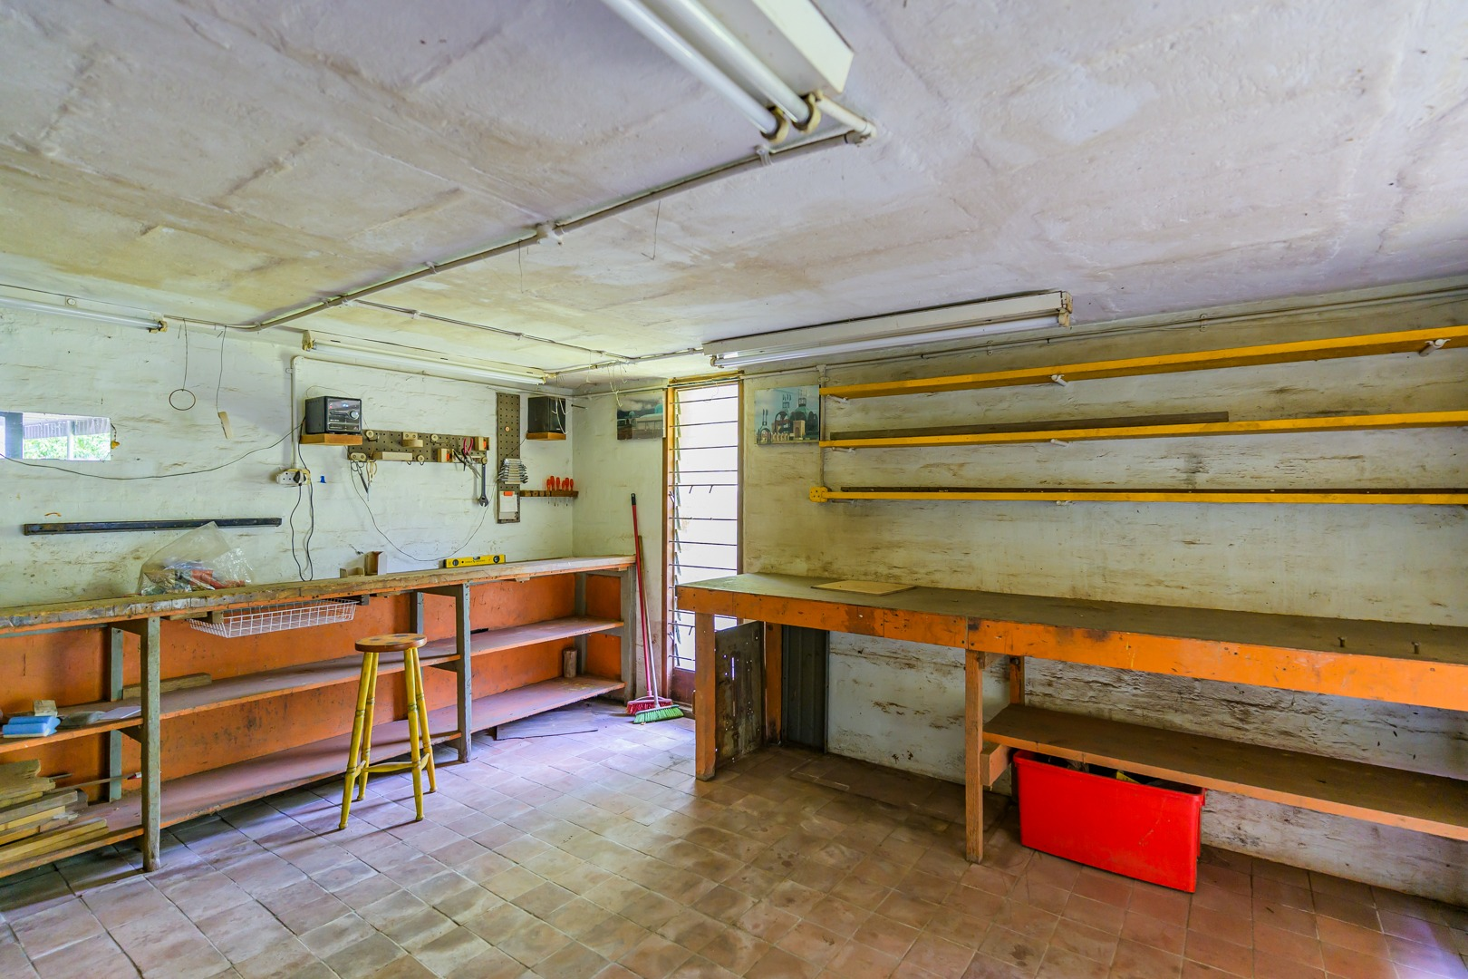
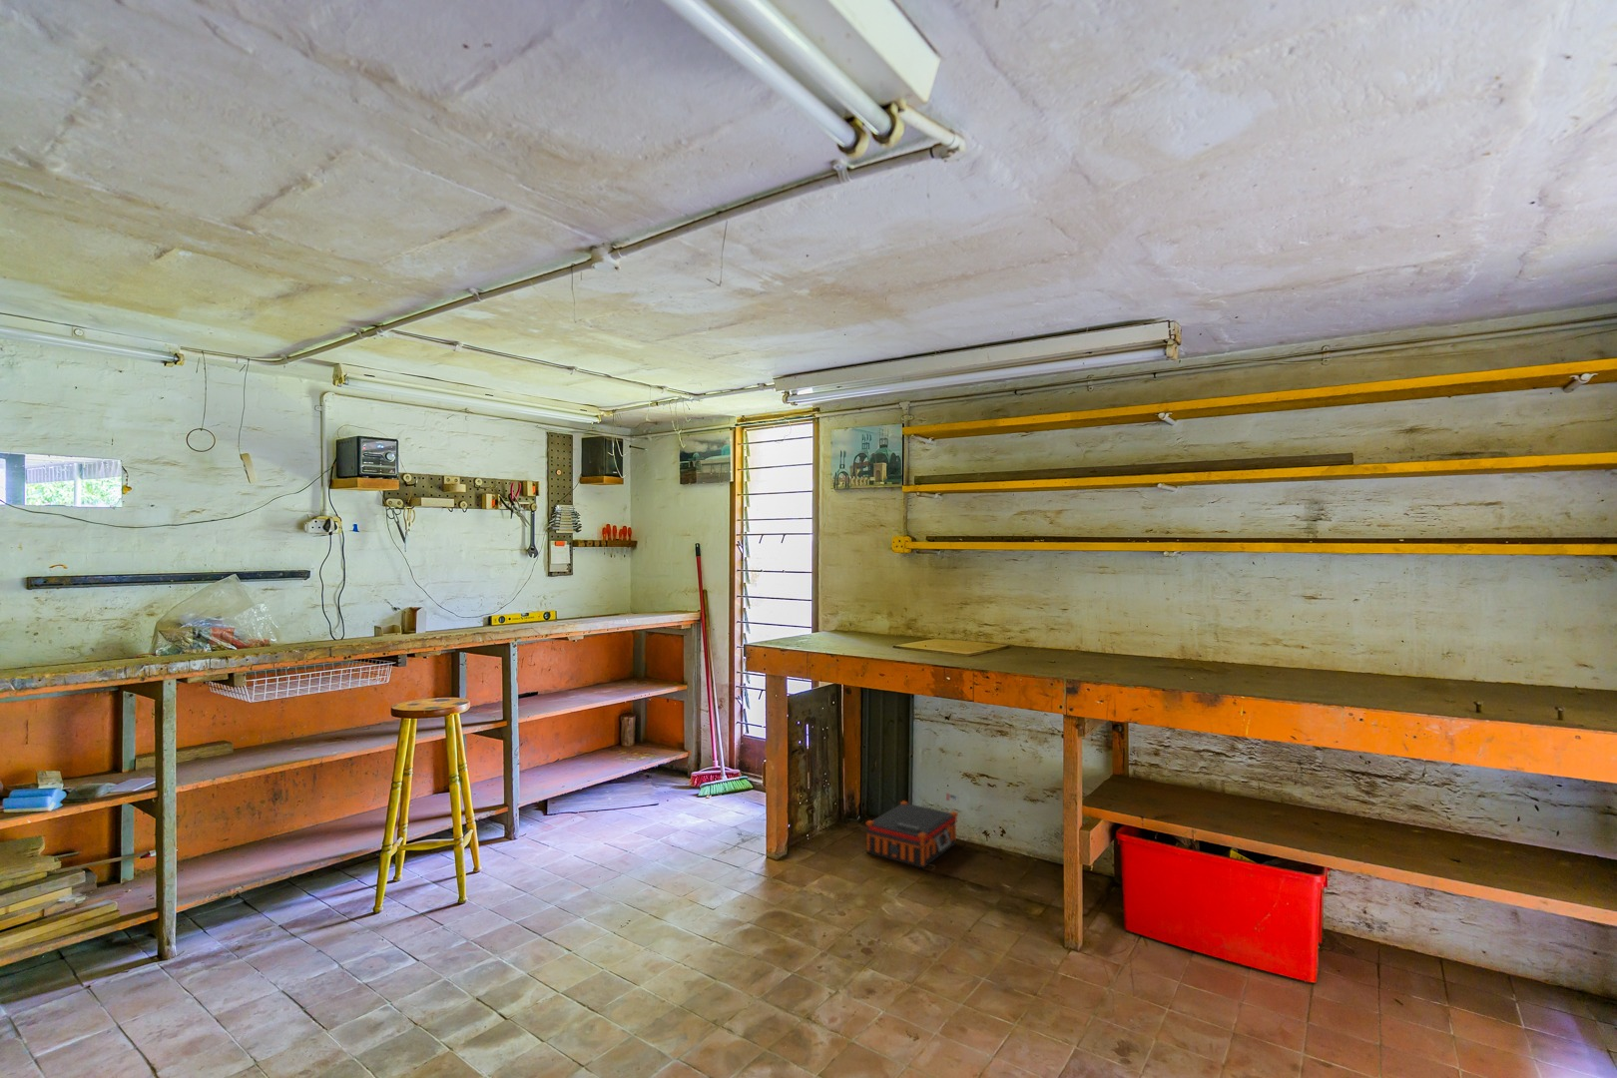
+ toolbox [865,793,960,870]
